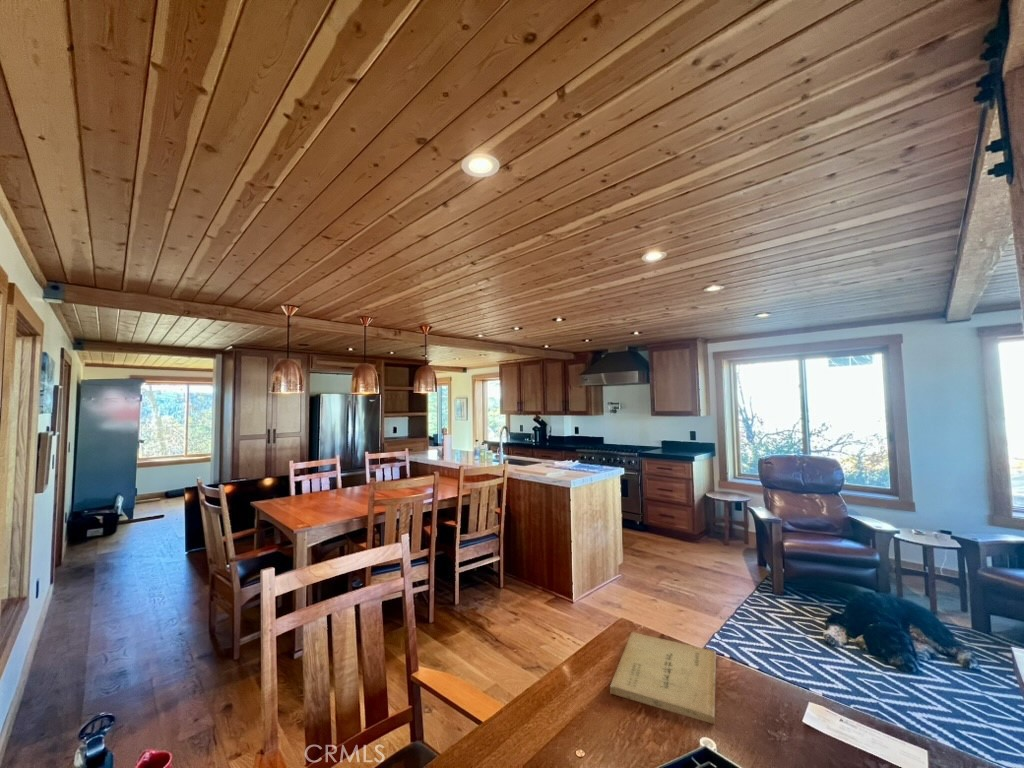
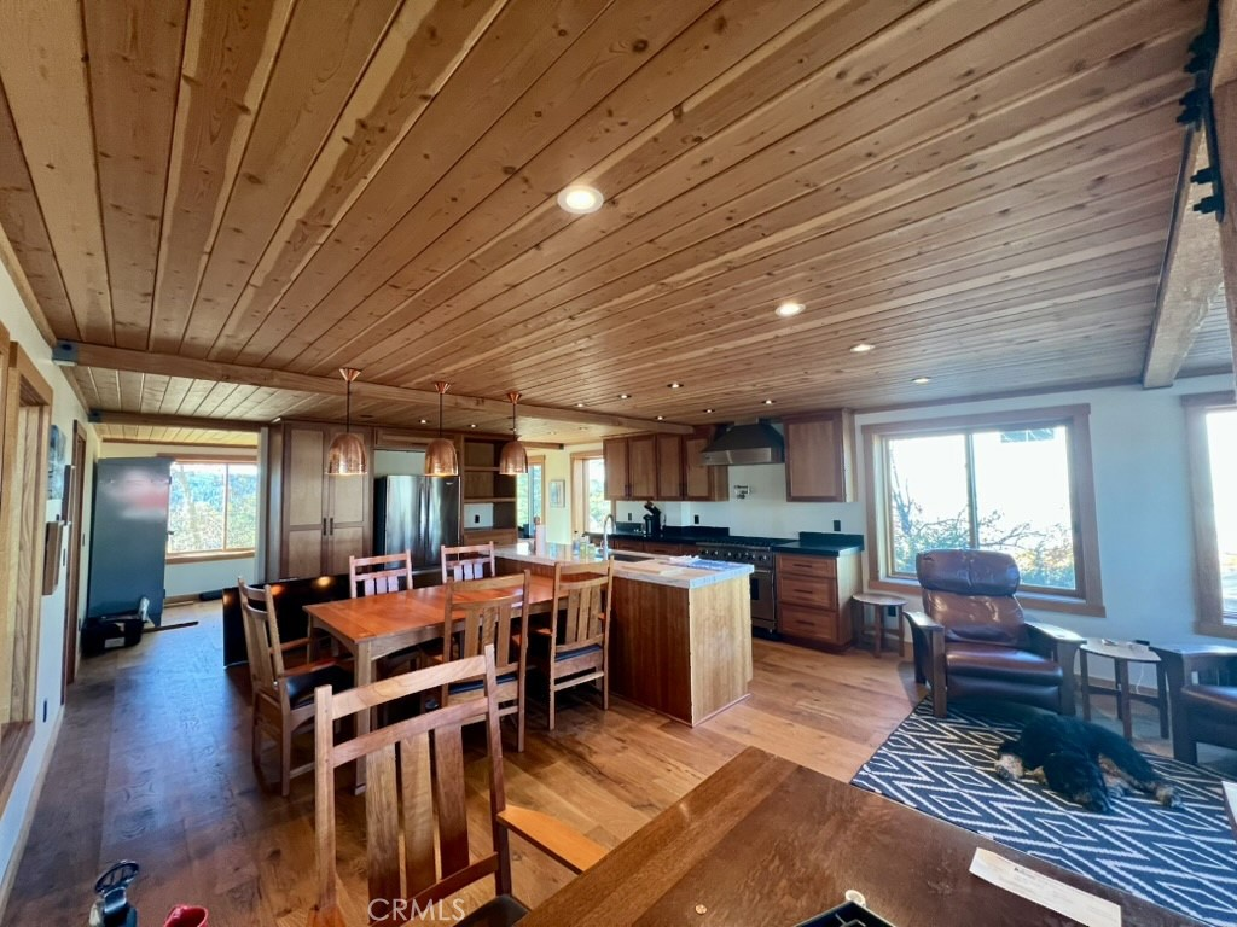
- book [609,631,717,725]
